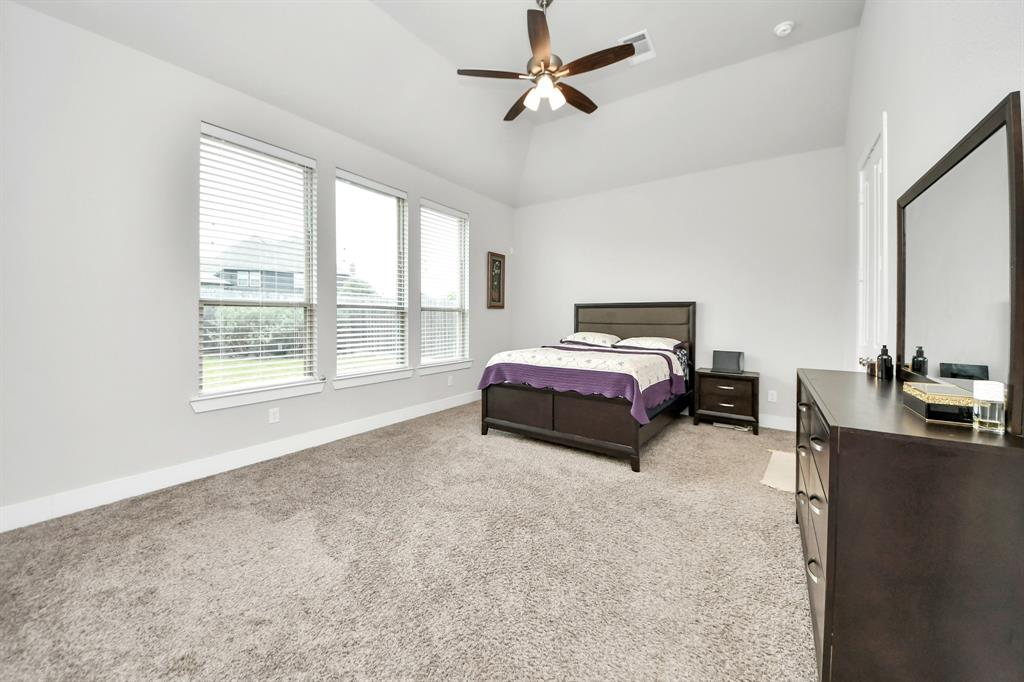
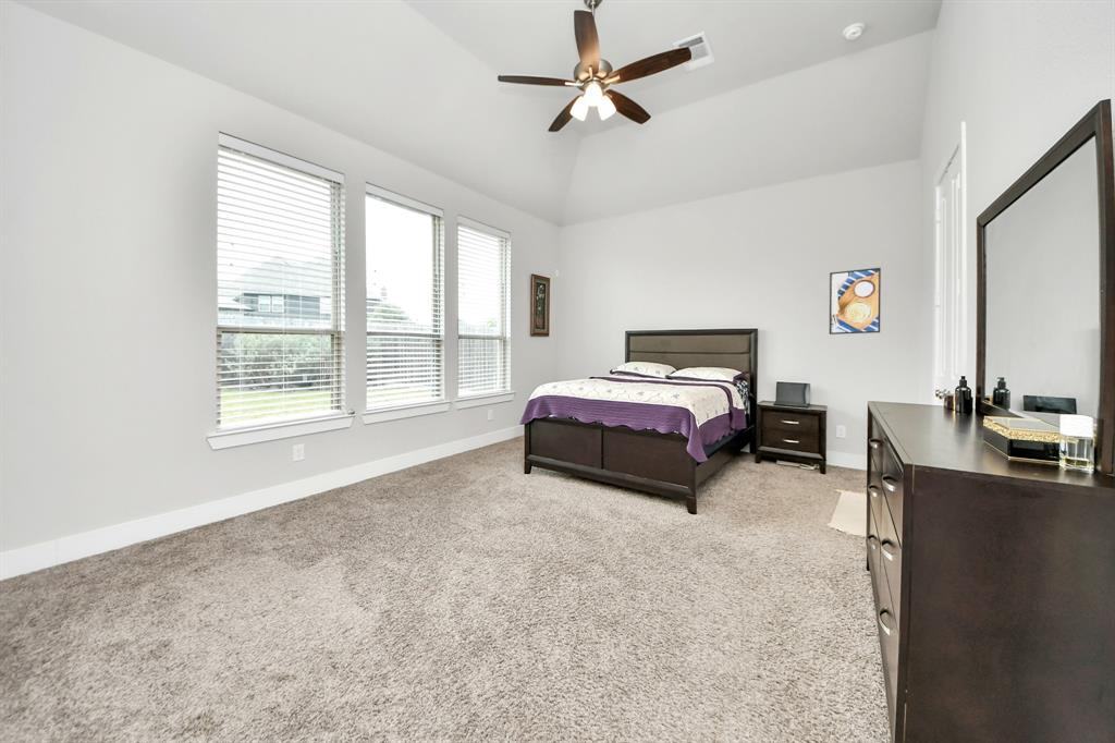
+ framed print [829,267,882,336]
